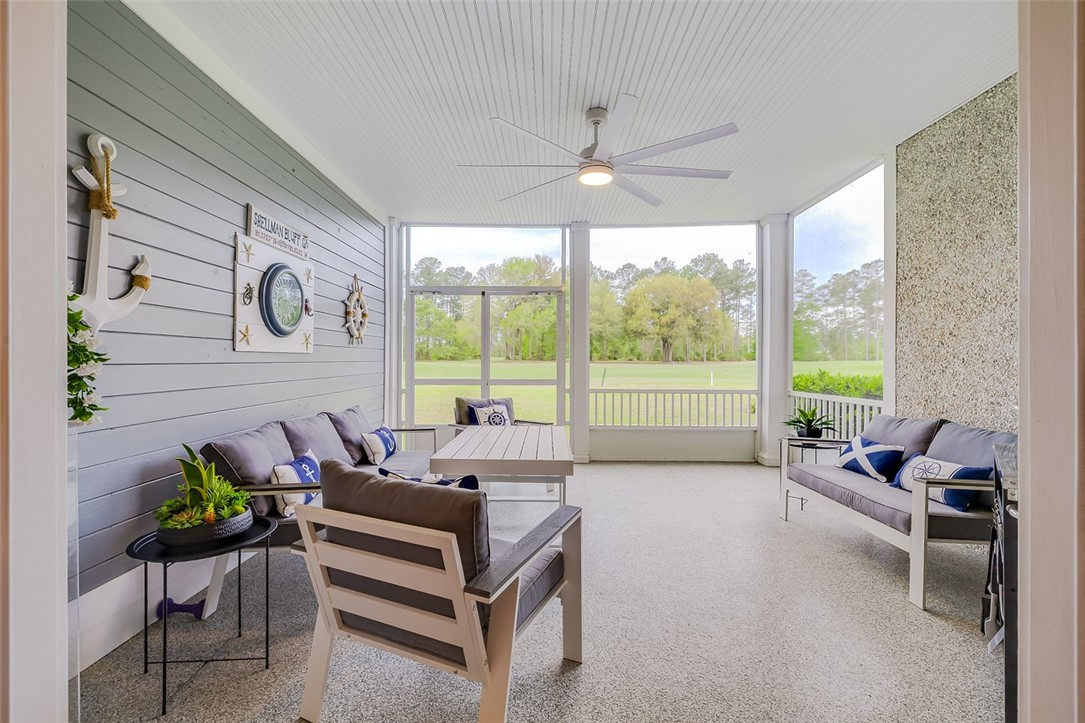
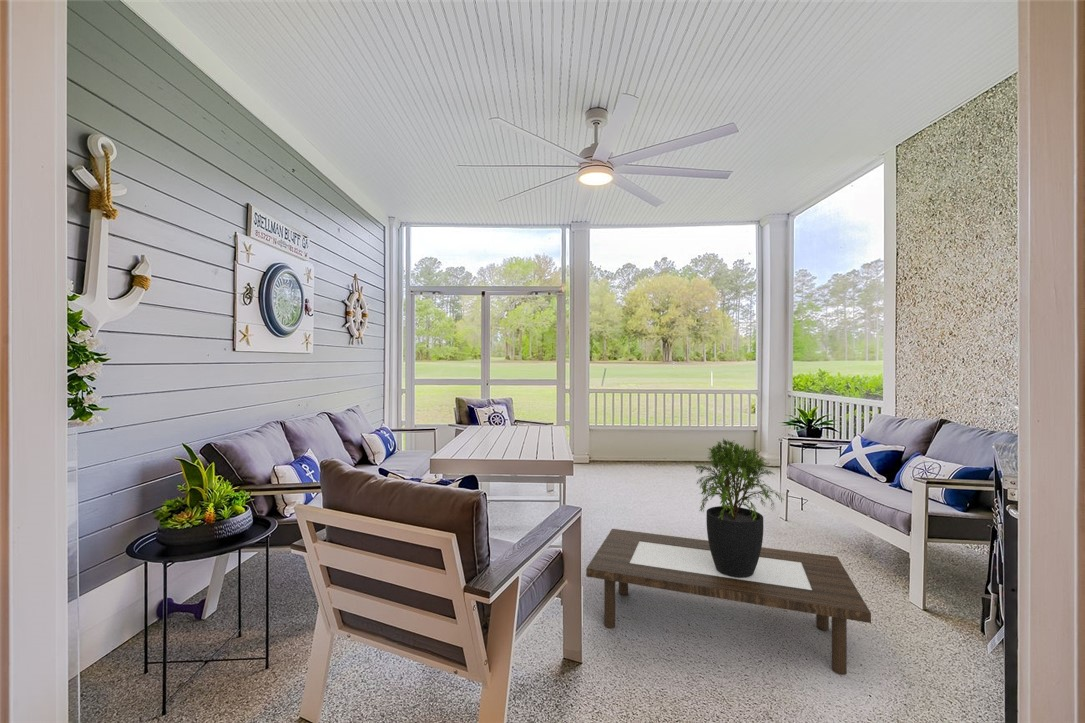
+ potted plant [694,437,787,578]
+ coffee table [585,528,872,676]
